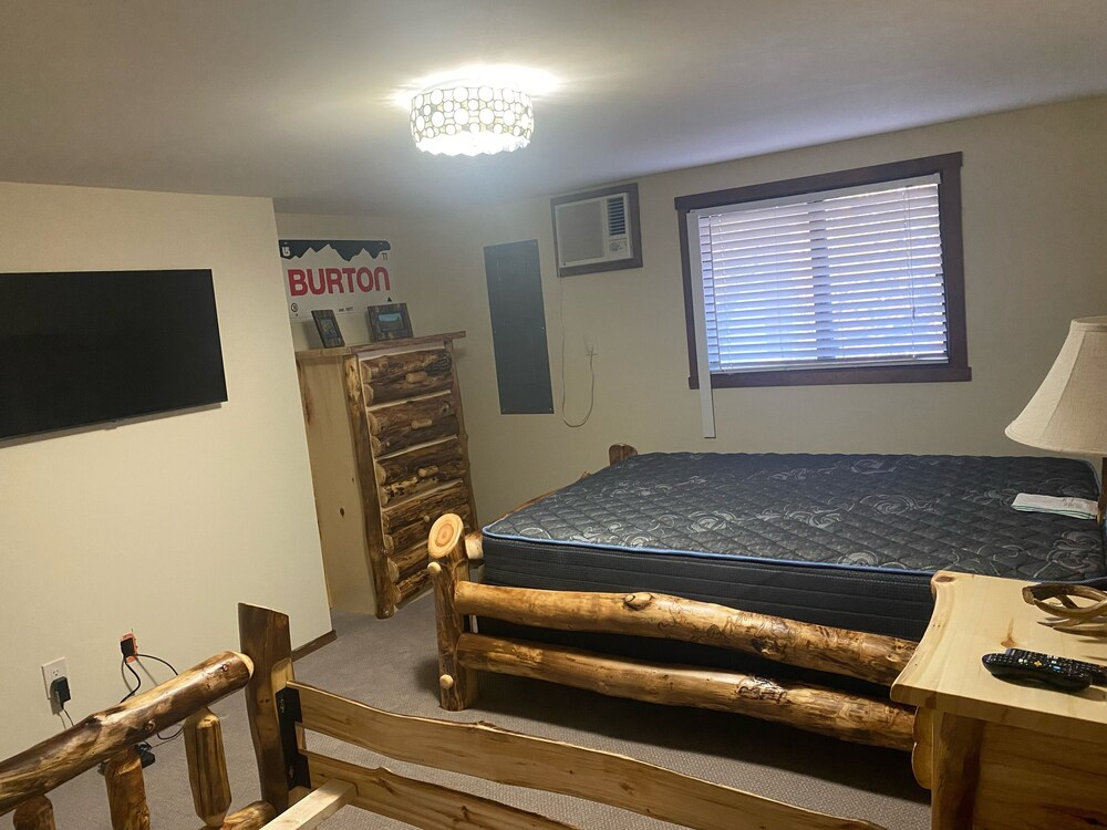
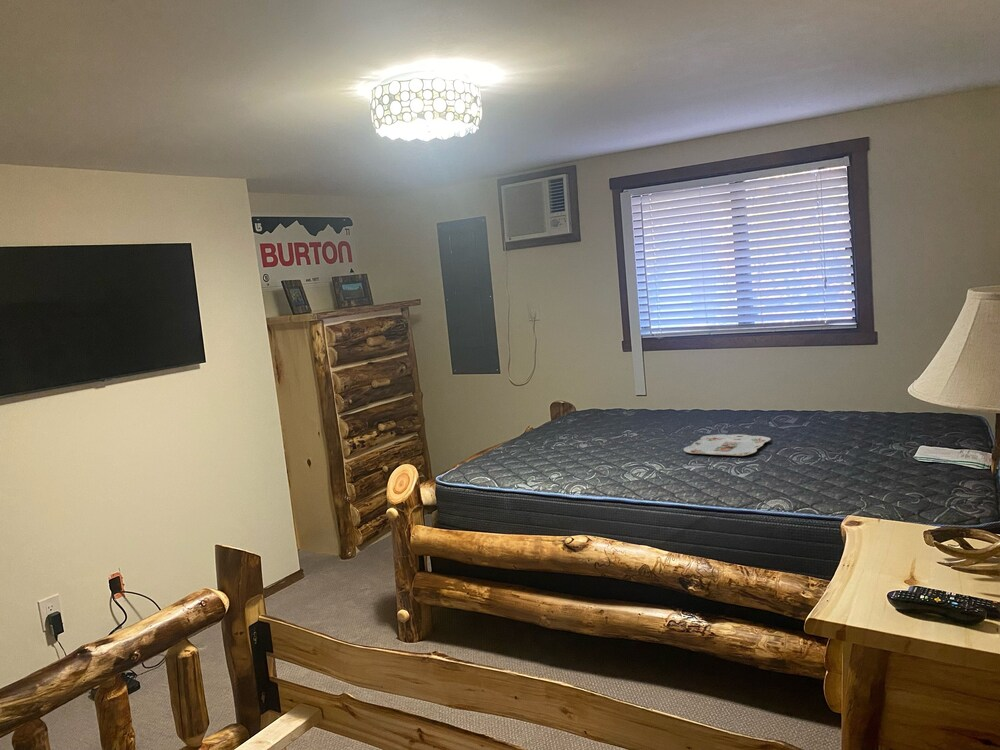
+ serving tray [683,433,772,457]
